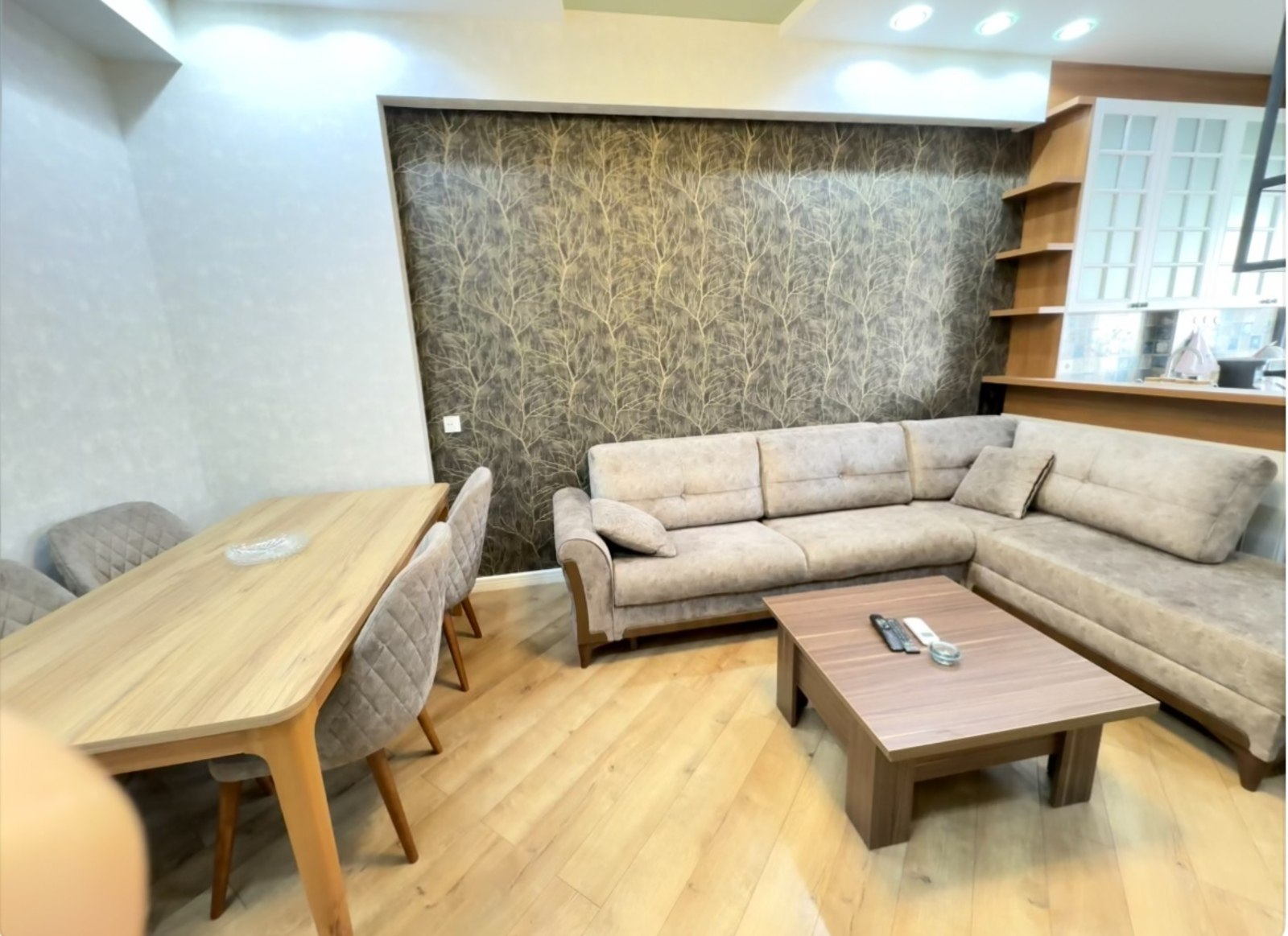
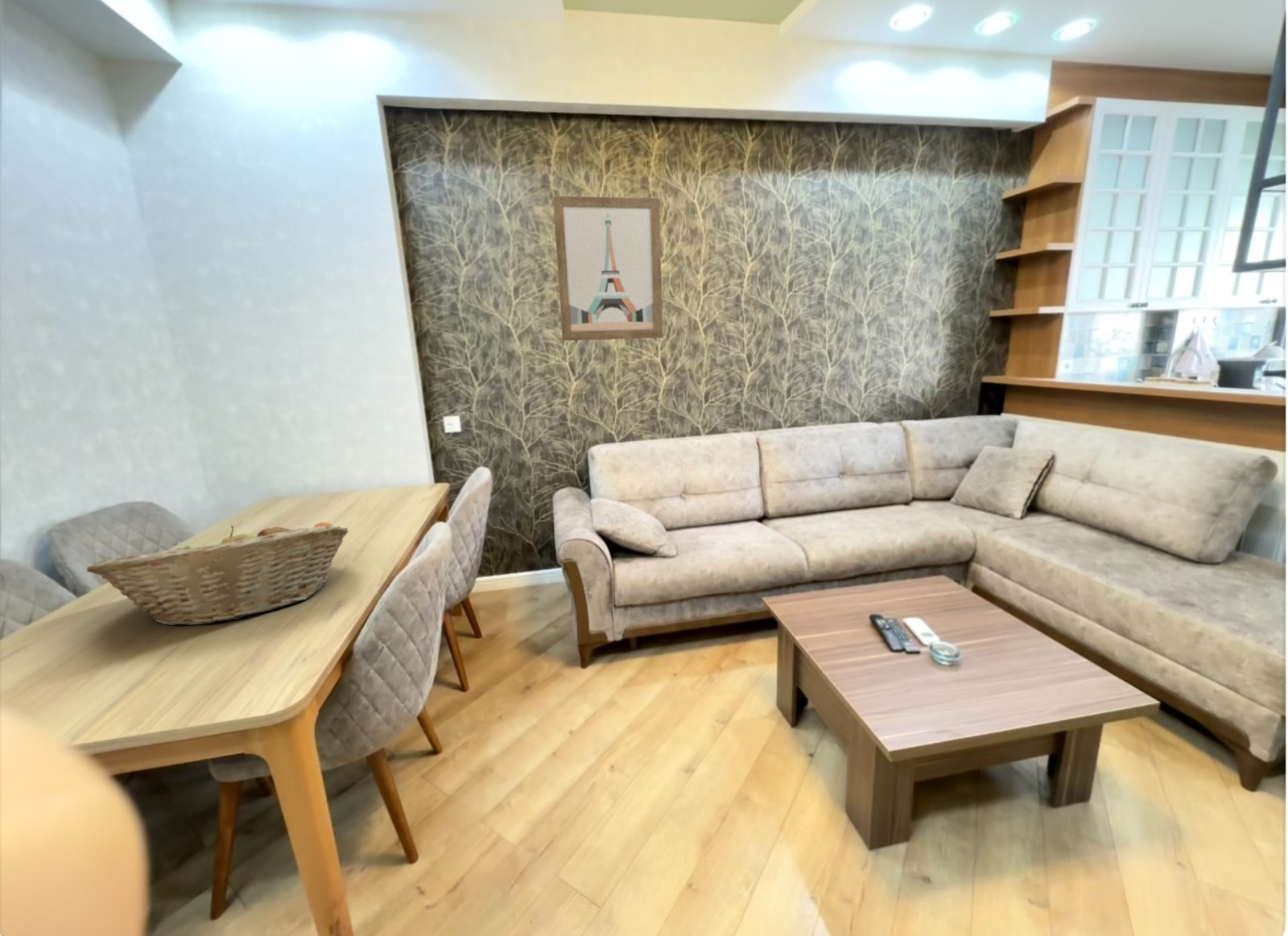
+ wall art [552,196,663,341]
+ fruit basket [86,522,349,626]
